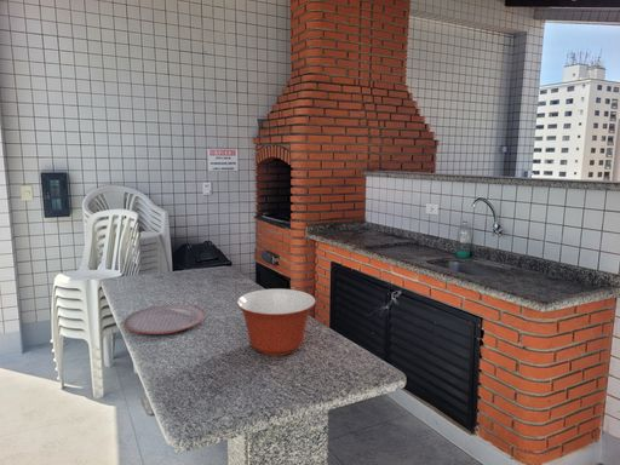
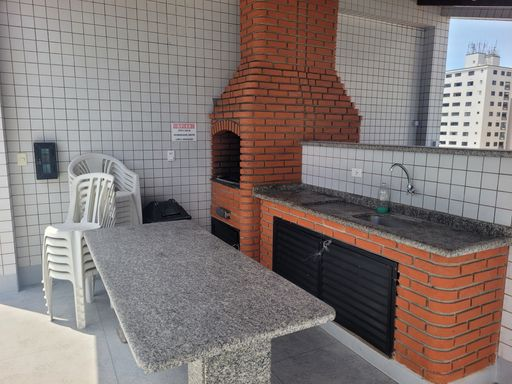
- mixing bowl [236,288,317,357]
- plate [122,304,205,335]
